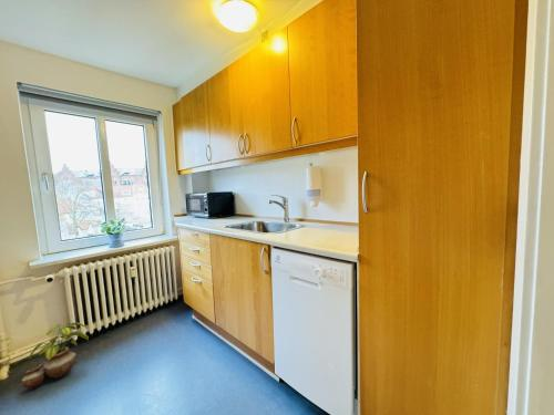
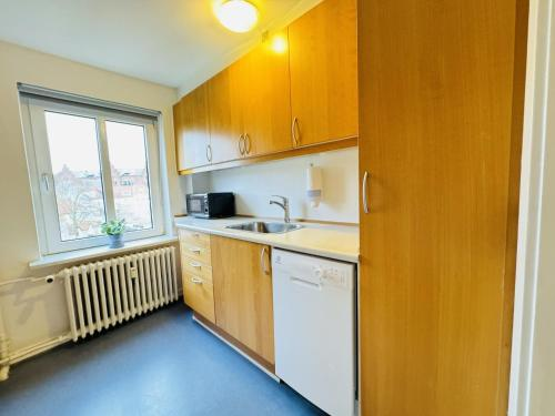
- potted plant [21,321,90,391]
